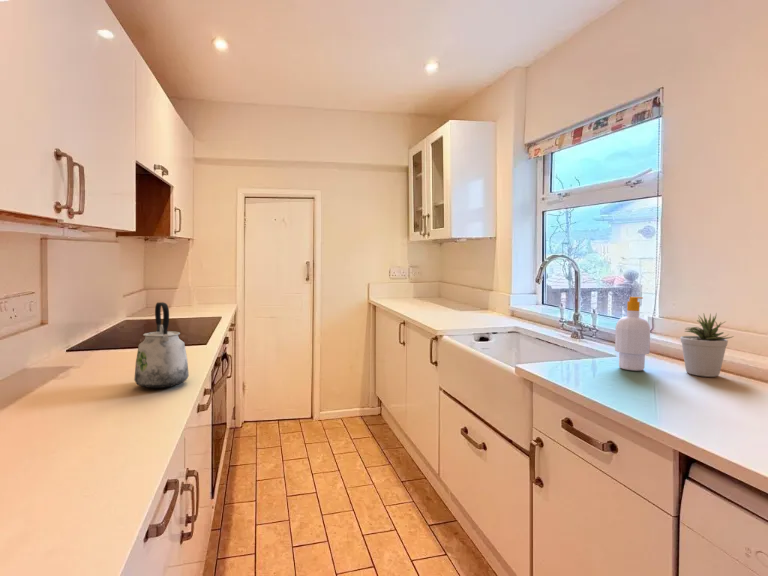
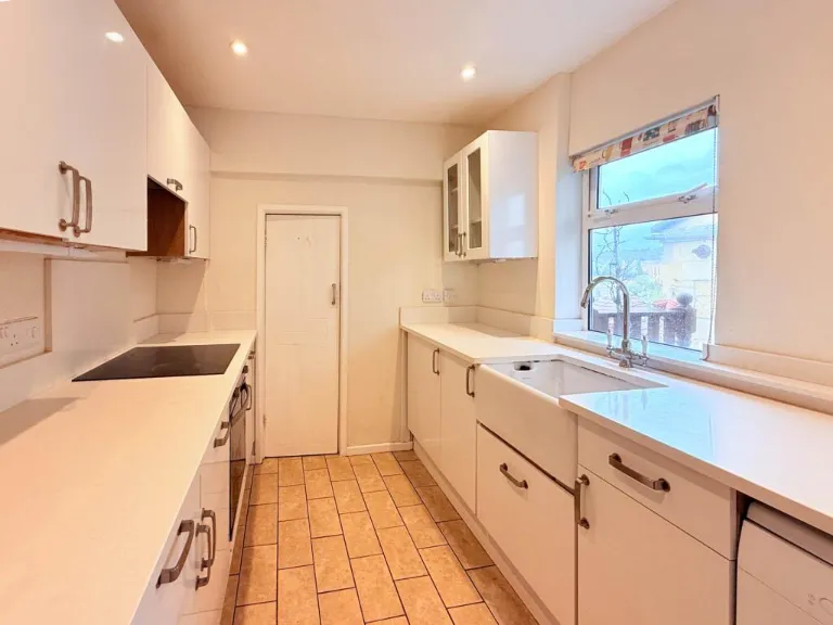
- soap bottle [614,296,651,372]
- kettle [133,301,190,389]
- potted plant [679,313,735,378]
